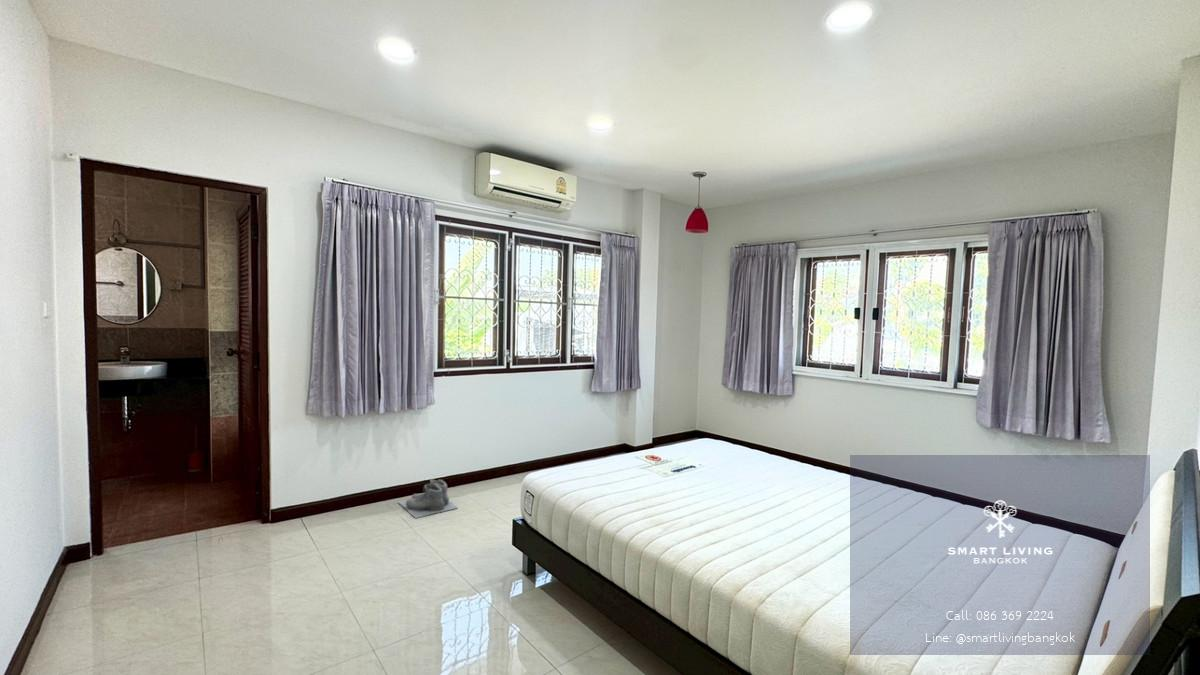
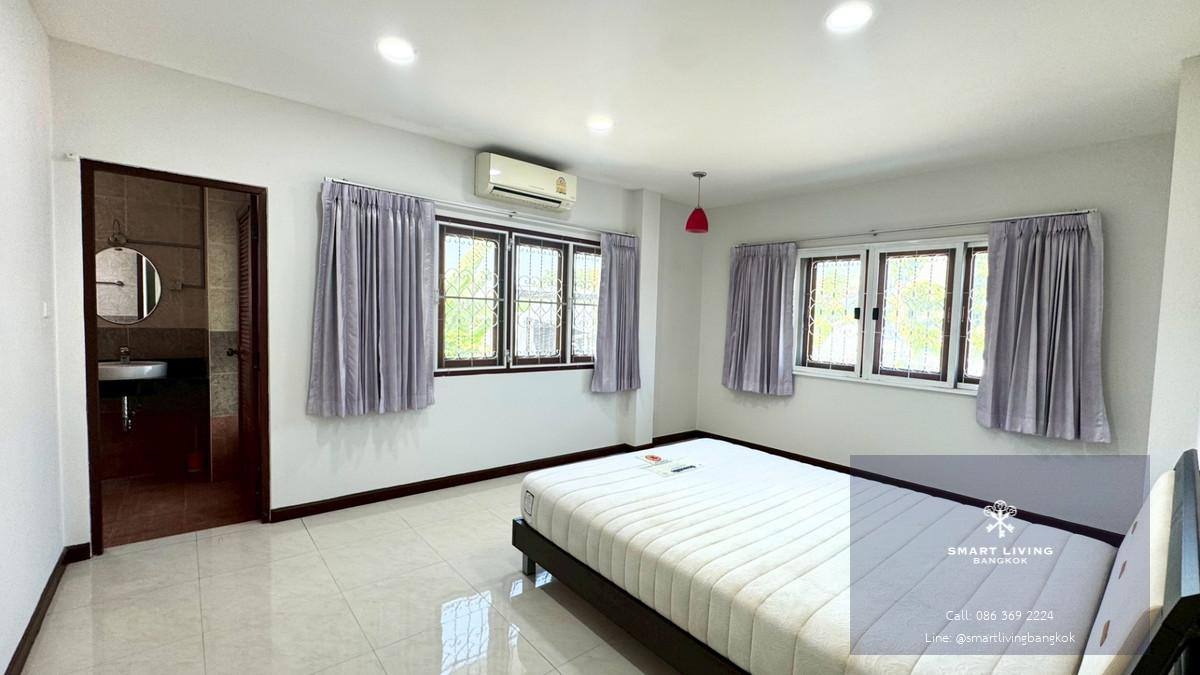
- boots [397,478,459,519]
